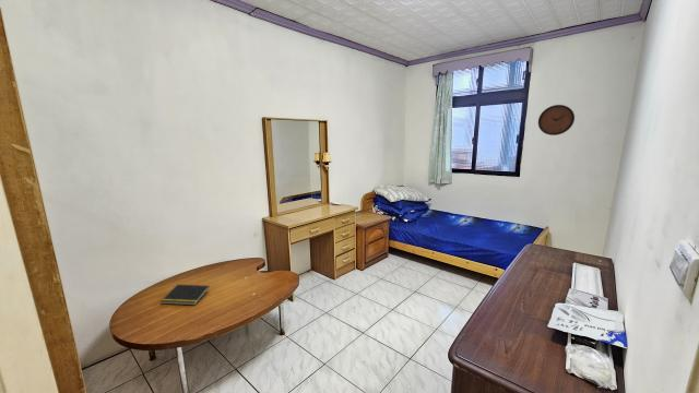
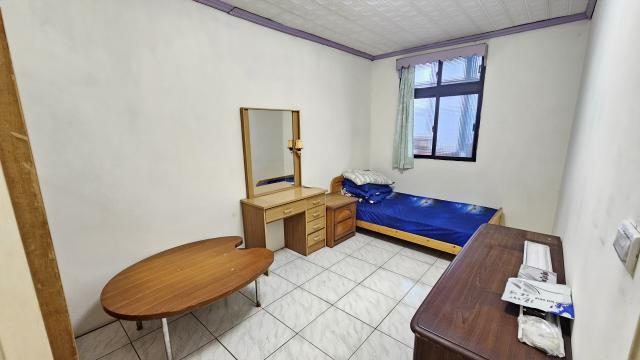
- clock [537,104,576,136]
- notepad [159,284,211,306]
